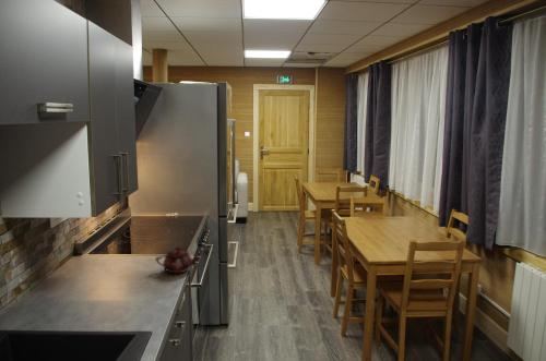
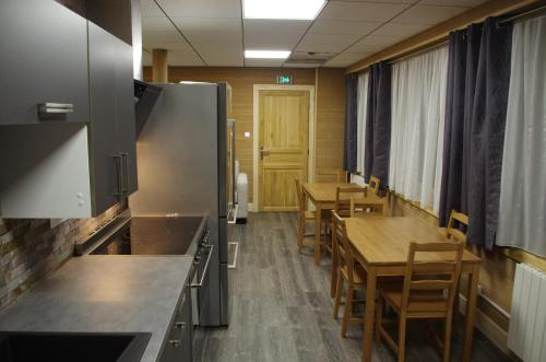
- teapot [154,246,203,274]
